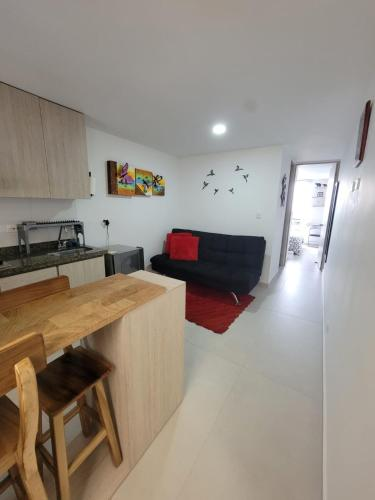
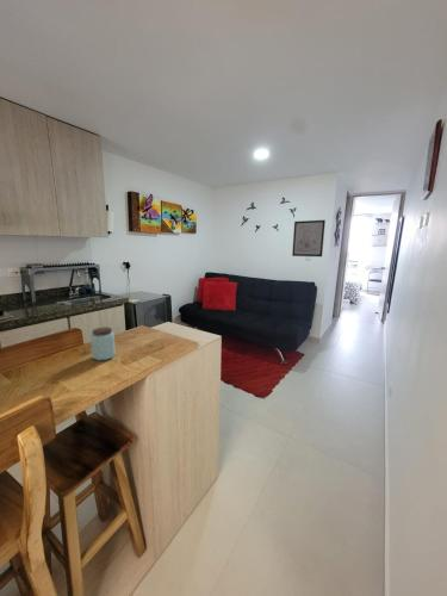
+ wall art [291,219,327,257]
+ peanut butter [89,325,117,361]
